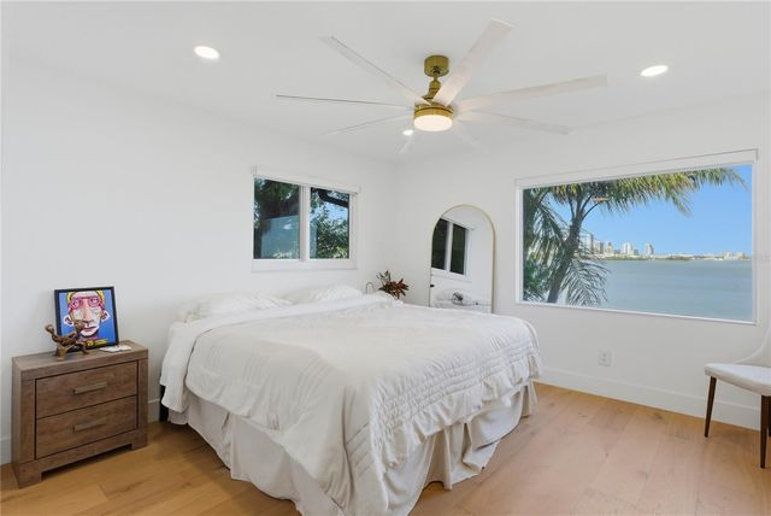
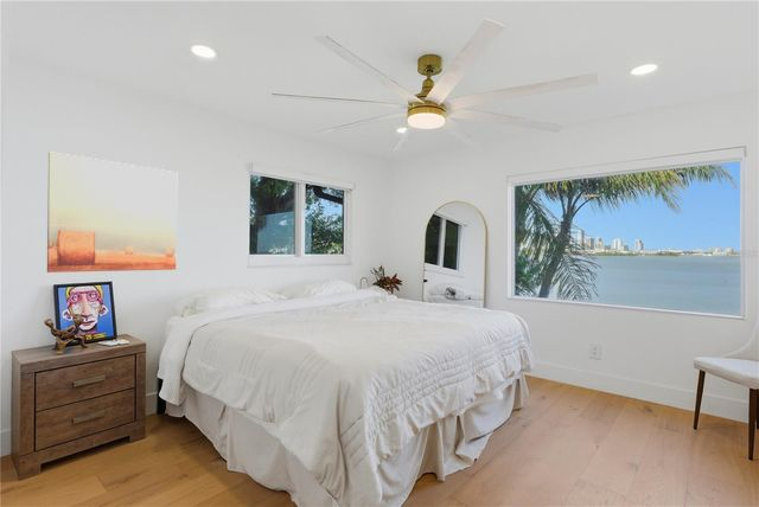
+ wall art [46,150,178,274]
